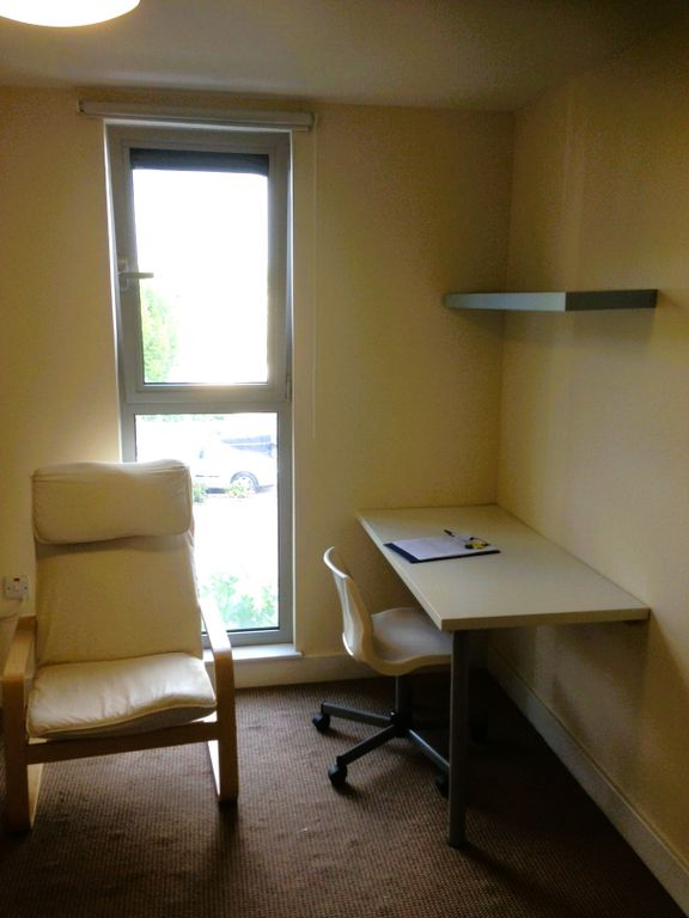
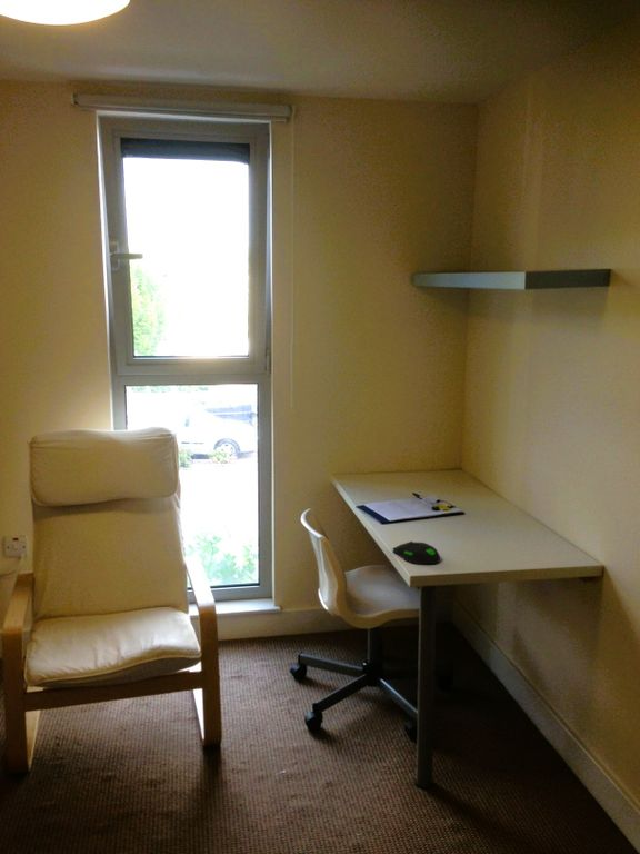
+ computer mouse [392,540,441,565]
